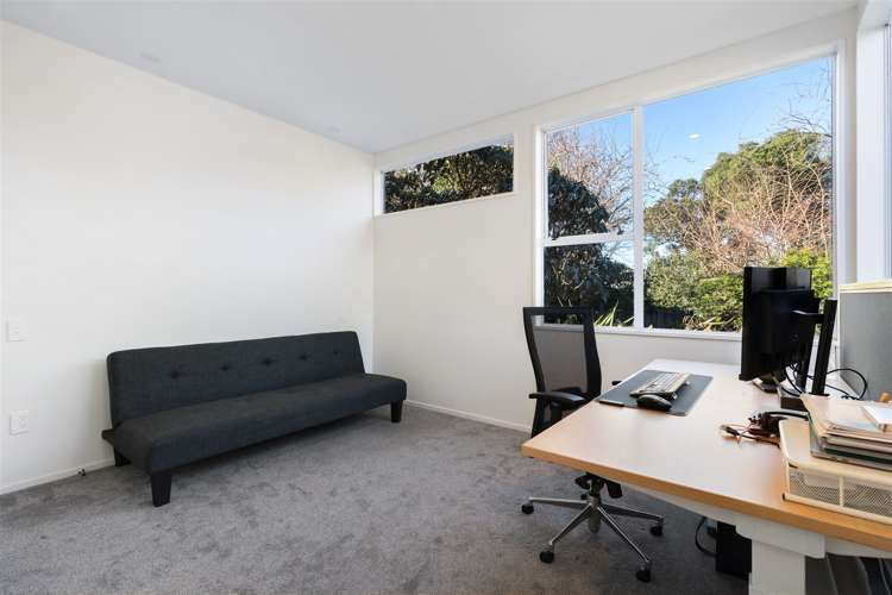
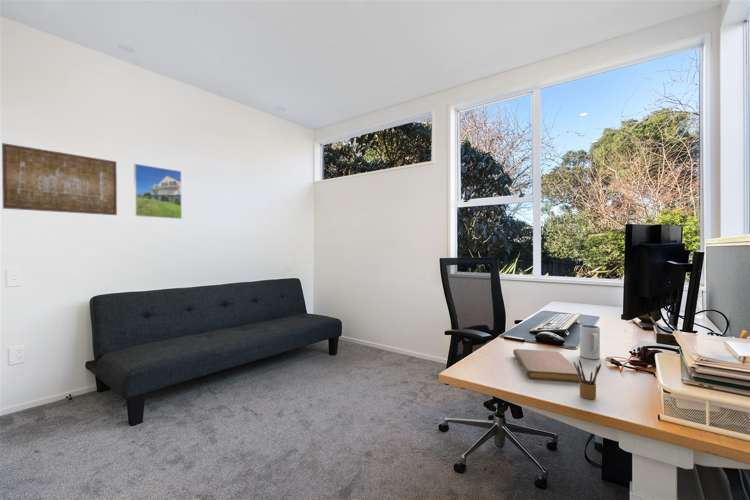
+ pencil box [573,359,602,400]
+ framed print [133,163,183,220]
+ notebook [512,348,582,383]
+ wall art [1,142,118,216]
+ mug [579,324,601,360]
